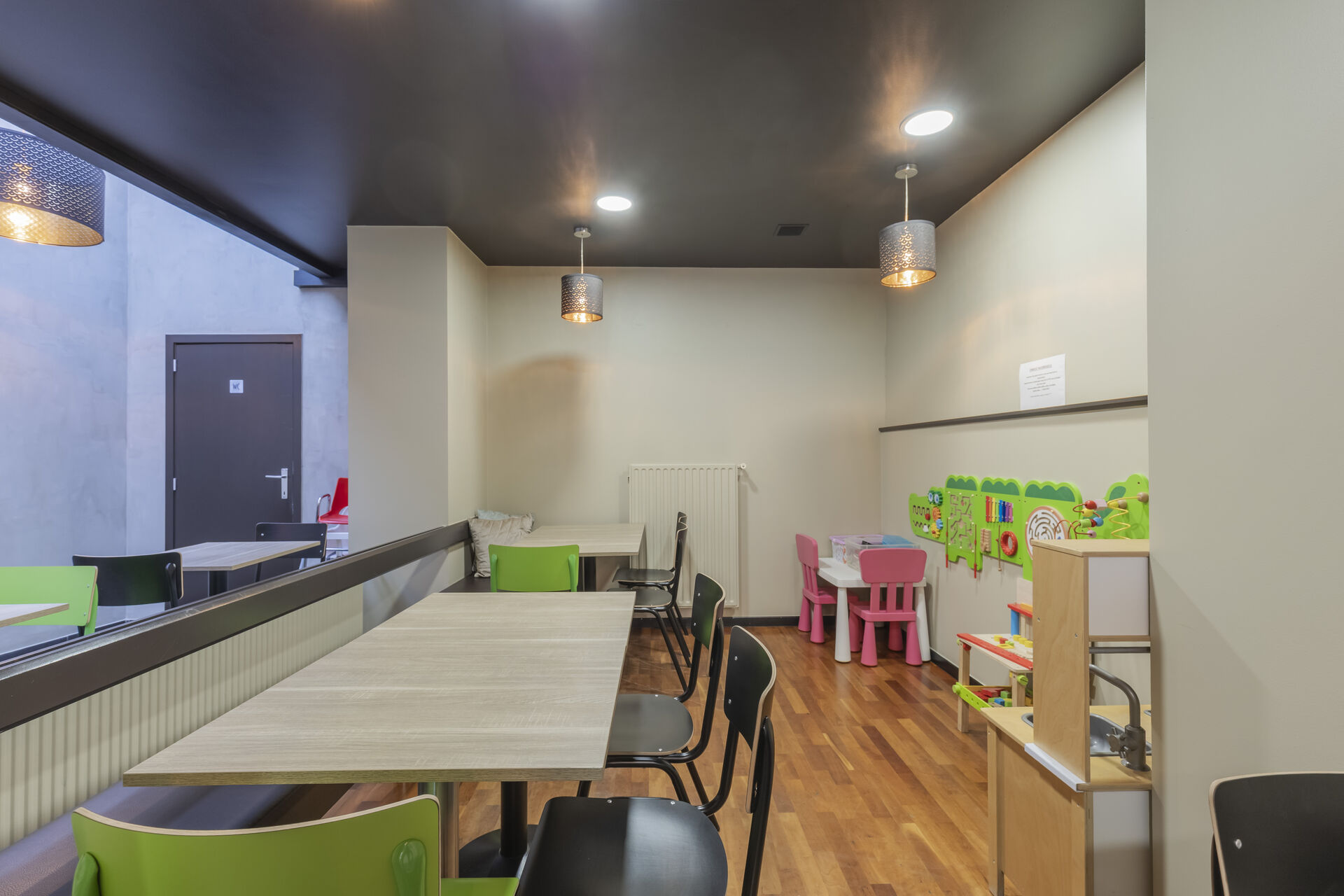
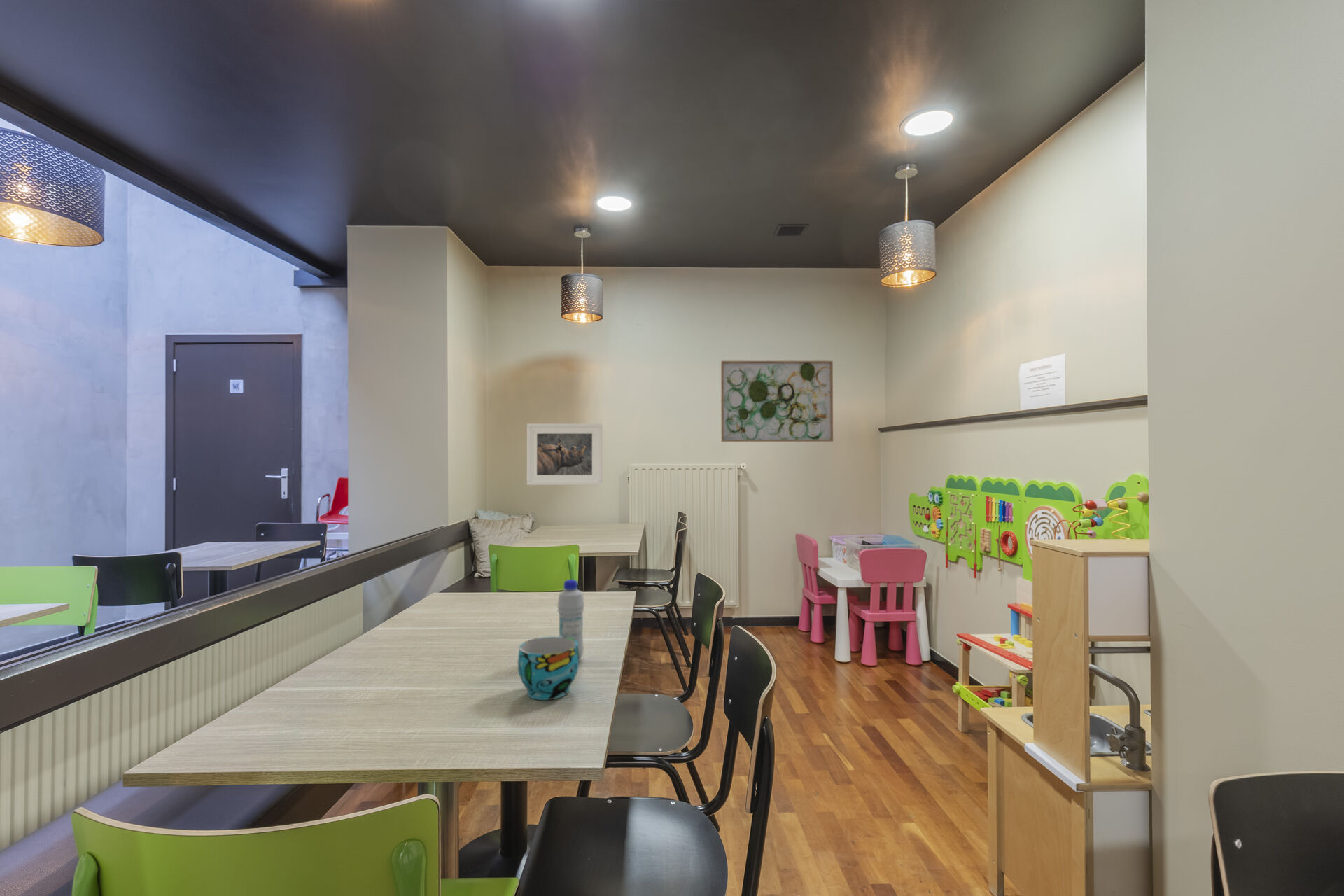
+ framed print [526,423,603,486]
+ wall art [720,360,834,442]
+ bottle [556,579,585,661]
+ cup [517,636,580,701]
